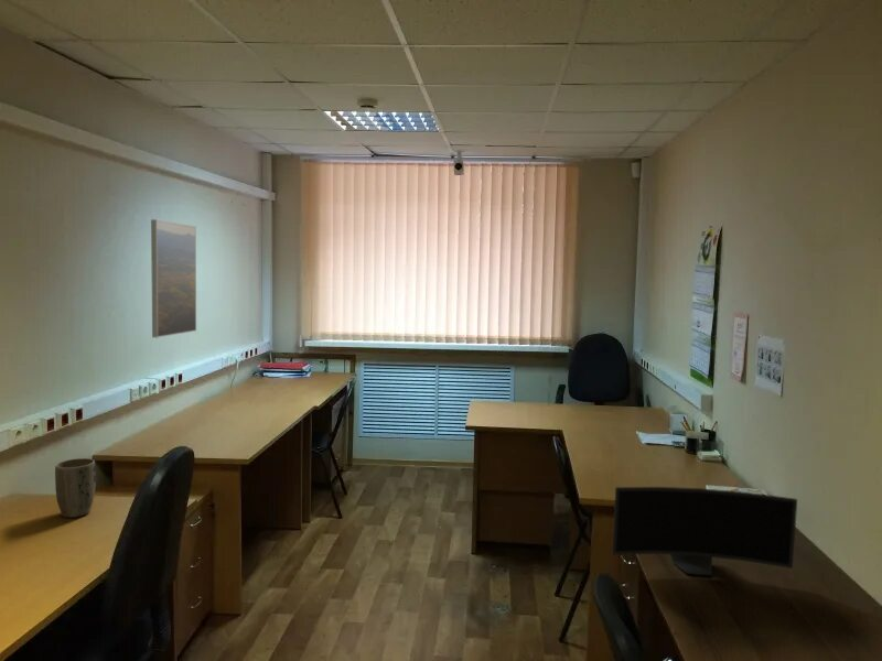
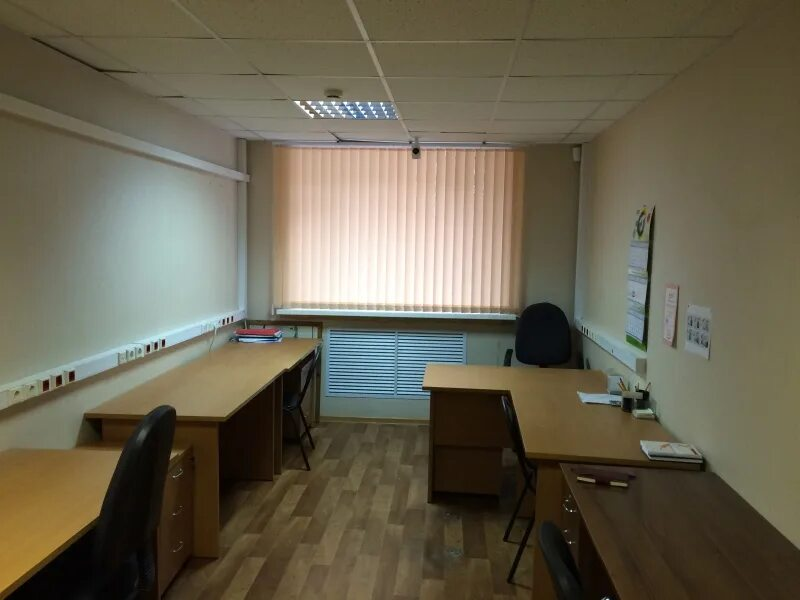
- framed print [150,218,197,339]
- plant pot [54,457,97,519]
- monitor [611,486,798,577]
